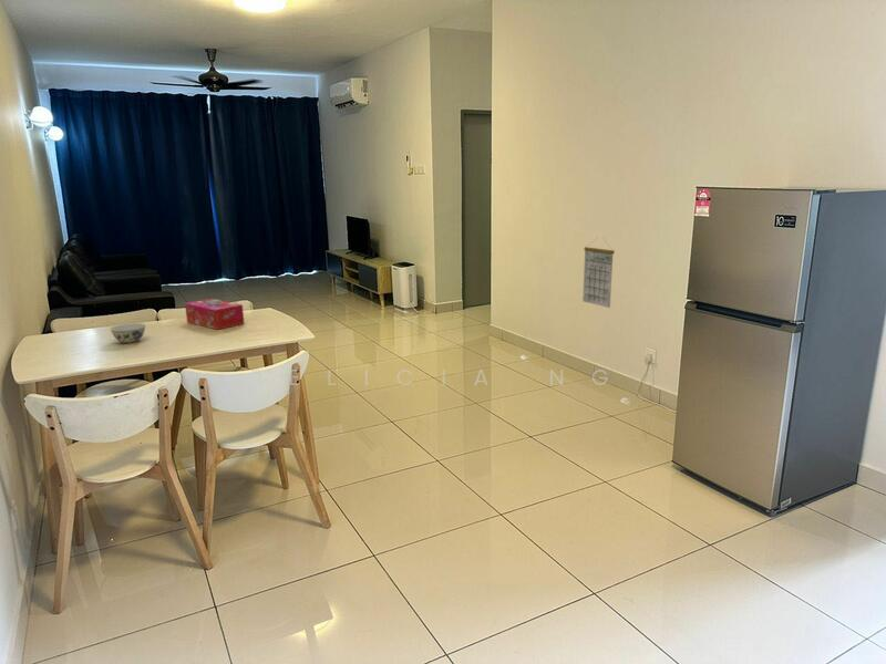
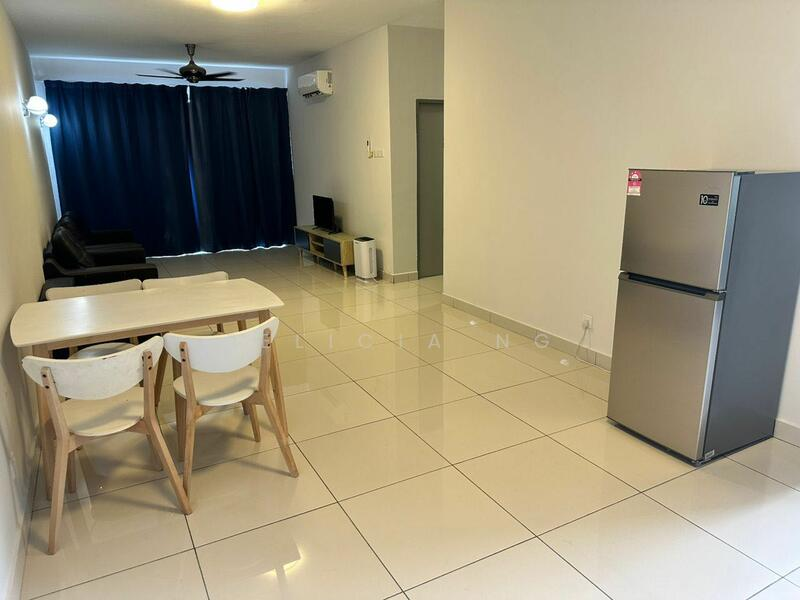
- chinaware [109,322,147,344]
- tissue box [184,298,246,331]
- calendar [581,238,616,309]
